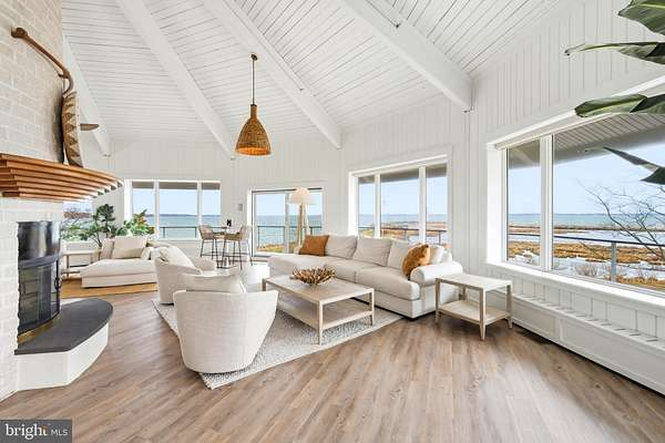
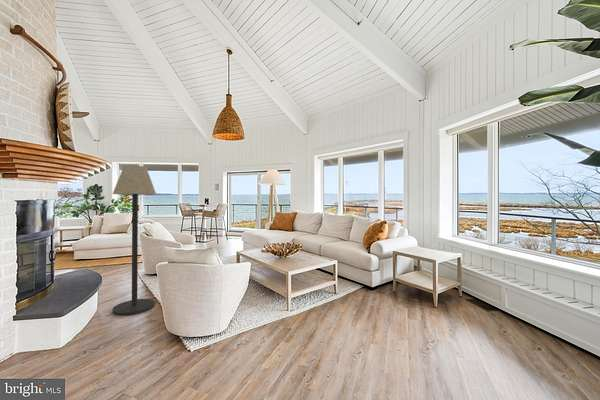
+ floor lamp [112,164,157,316]
